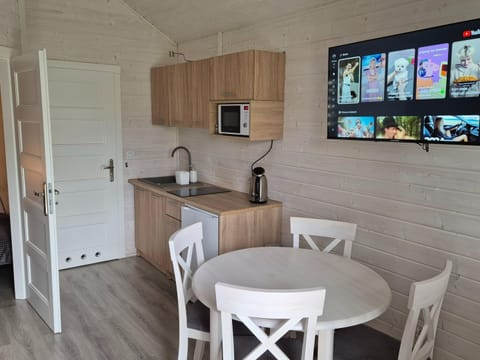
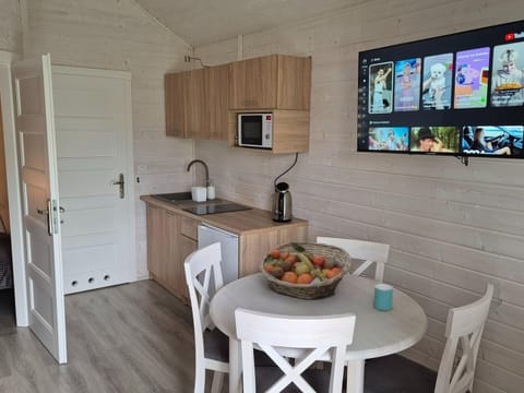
+ mug [373,283,394,311]
+ fruit basket [258,240,353,300]
